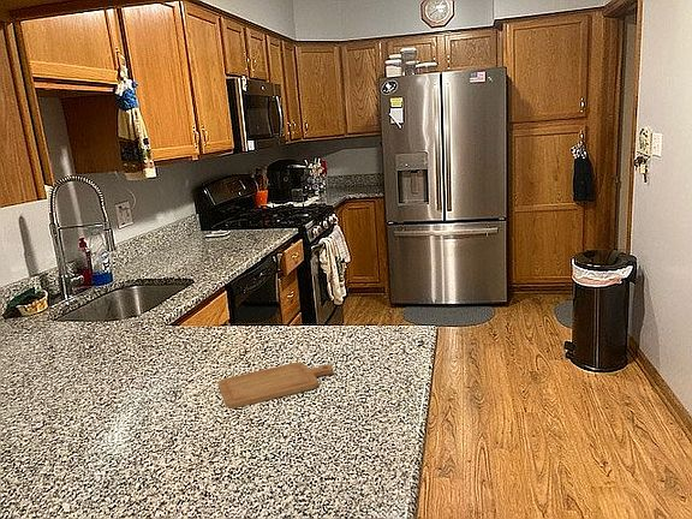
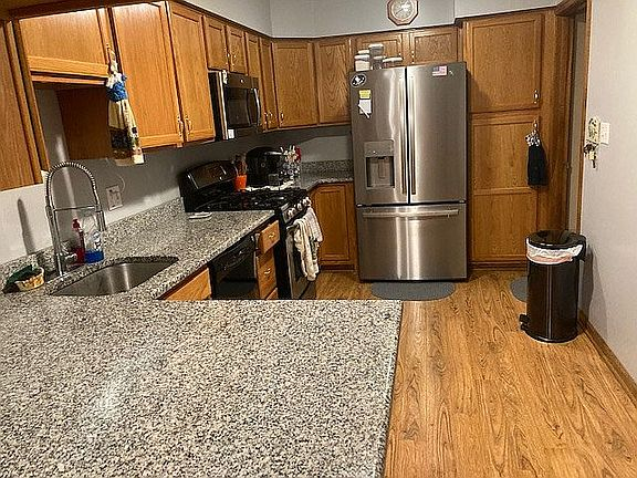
- chopping board [216,362,334,410]
